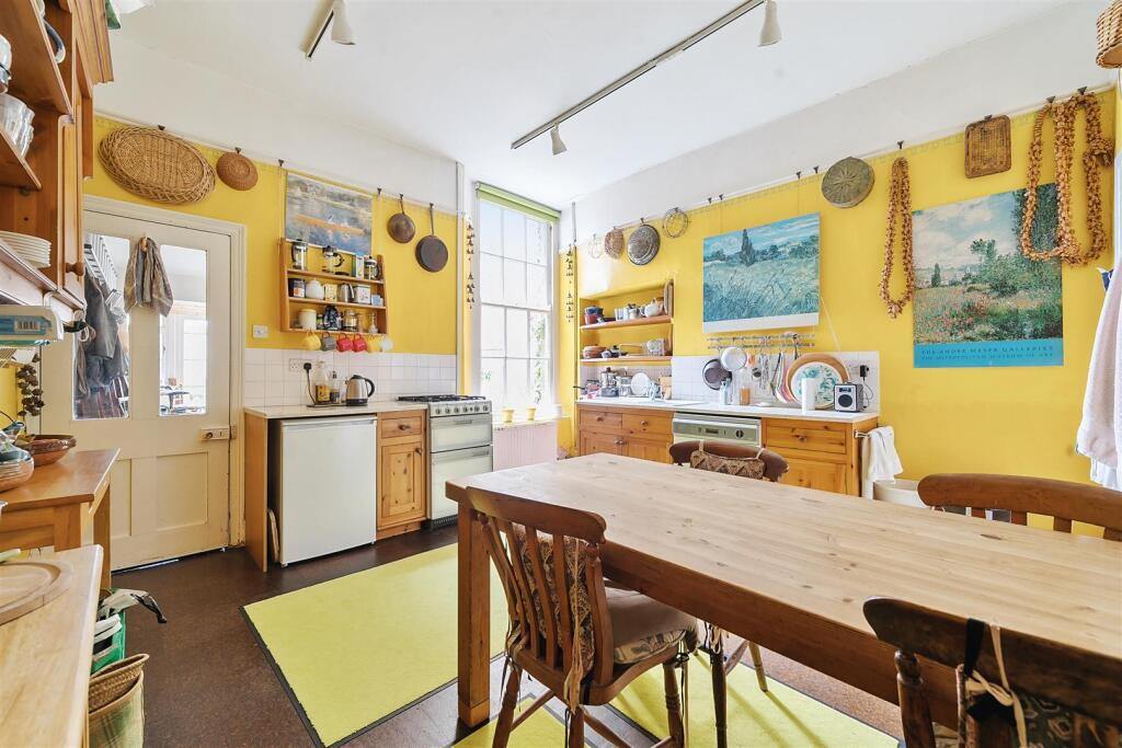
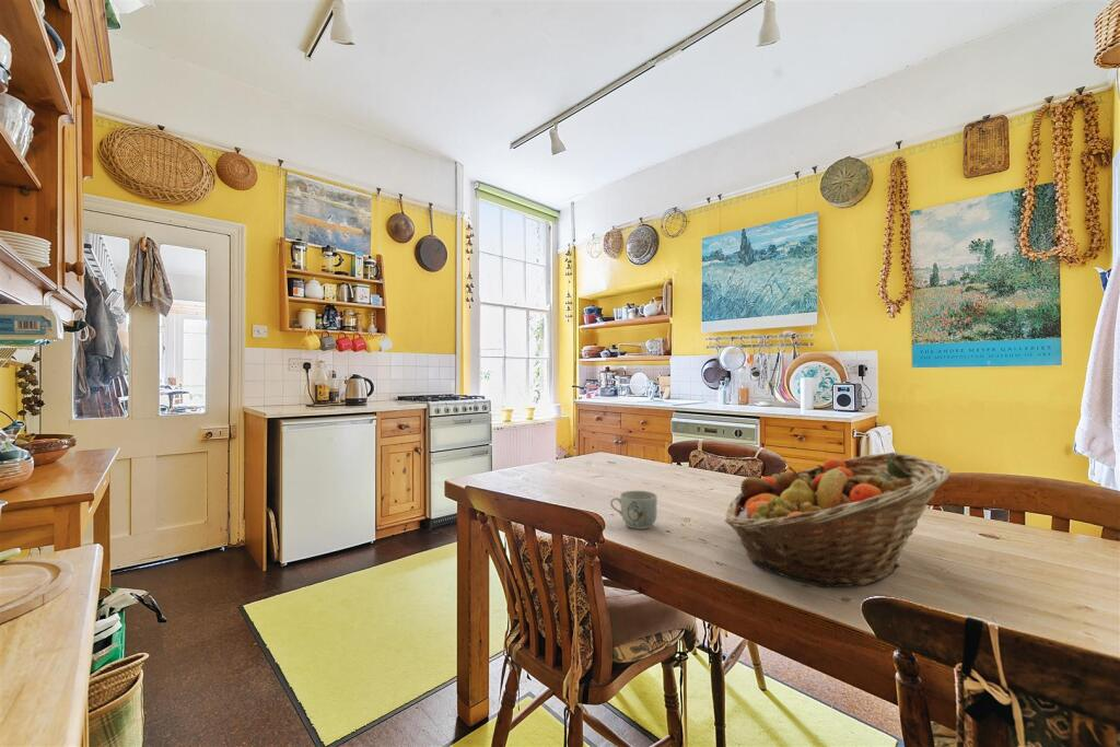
+ mug [609,490,658,530]
+ fruit basket [724,452,950,588]
